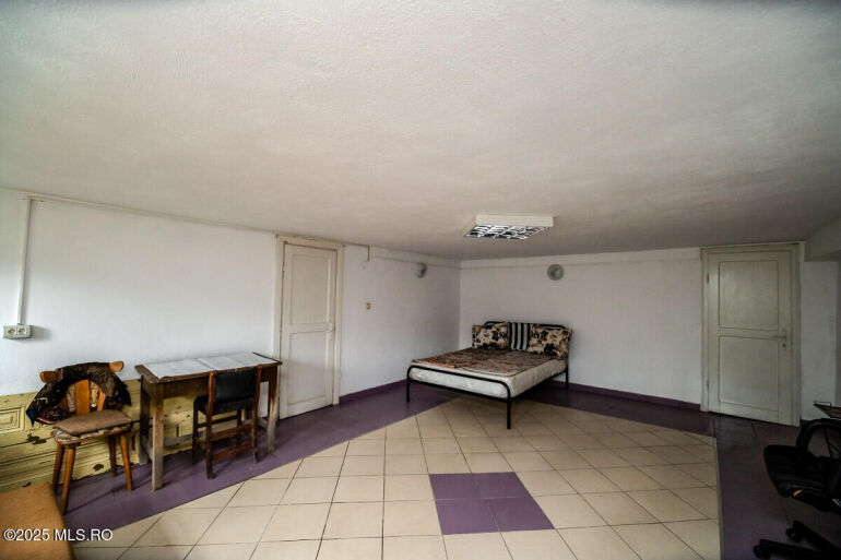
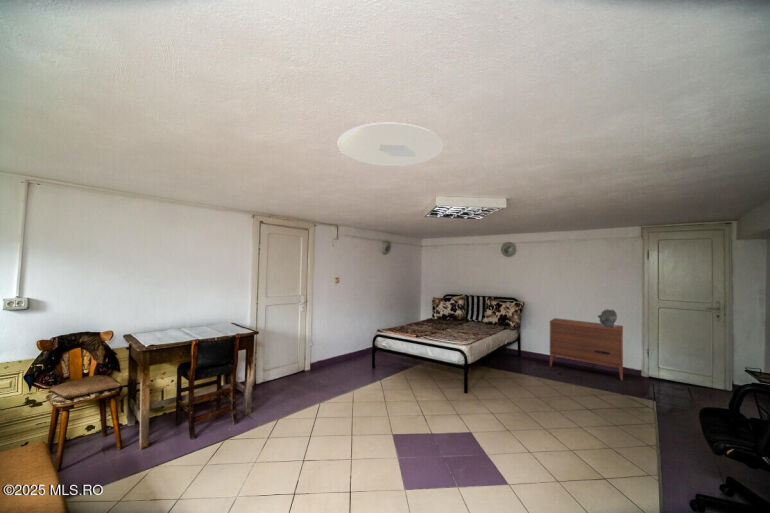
+ dresser [549,317,624,382]
+ ceiling light [337,122,444,167]
+ sculpture bust [597,308,618,327]
